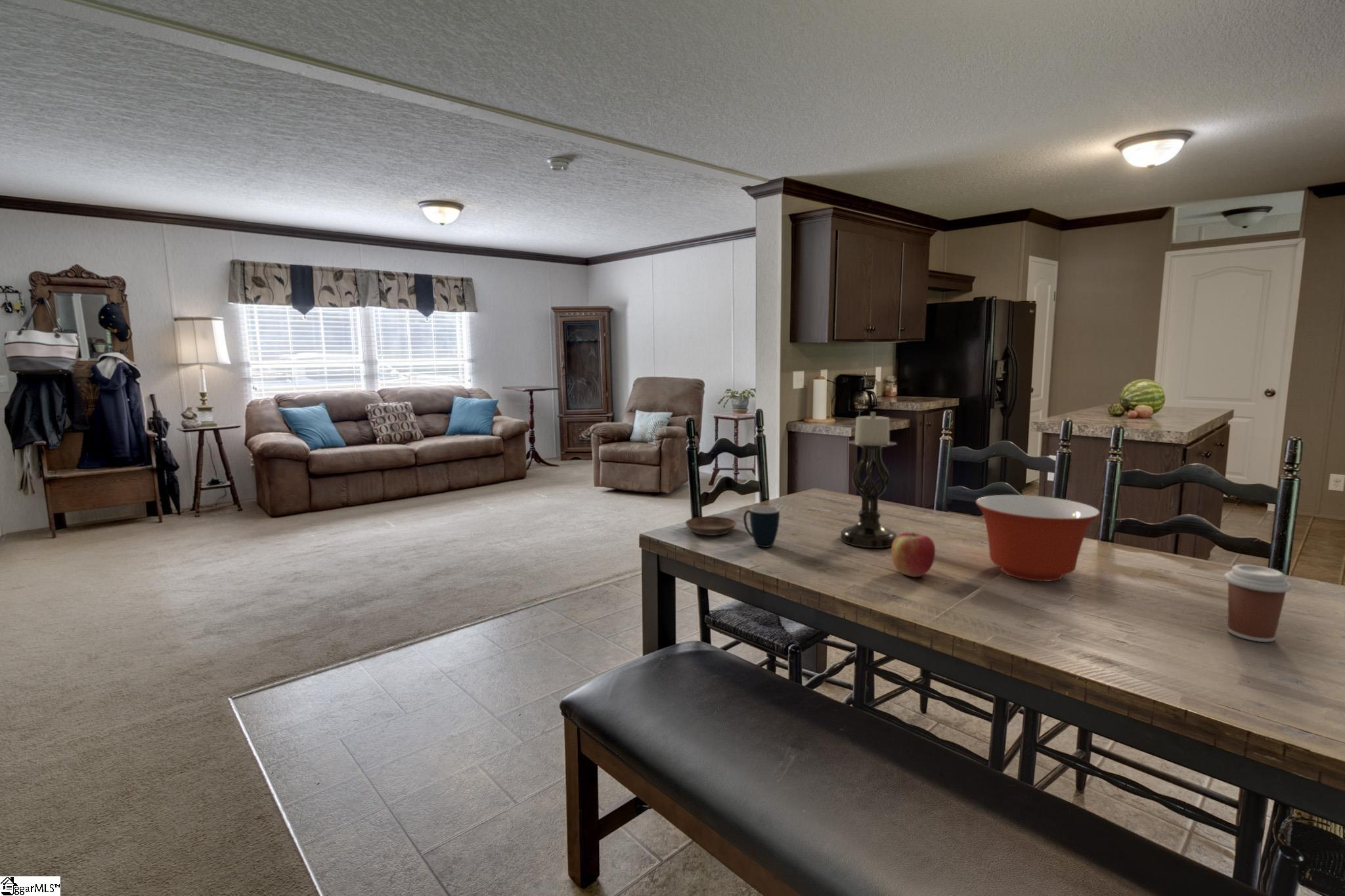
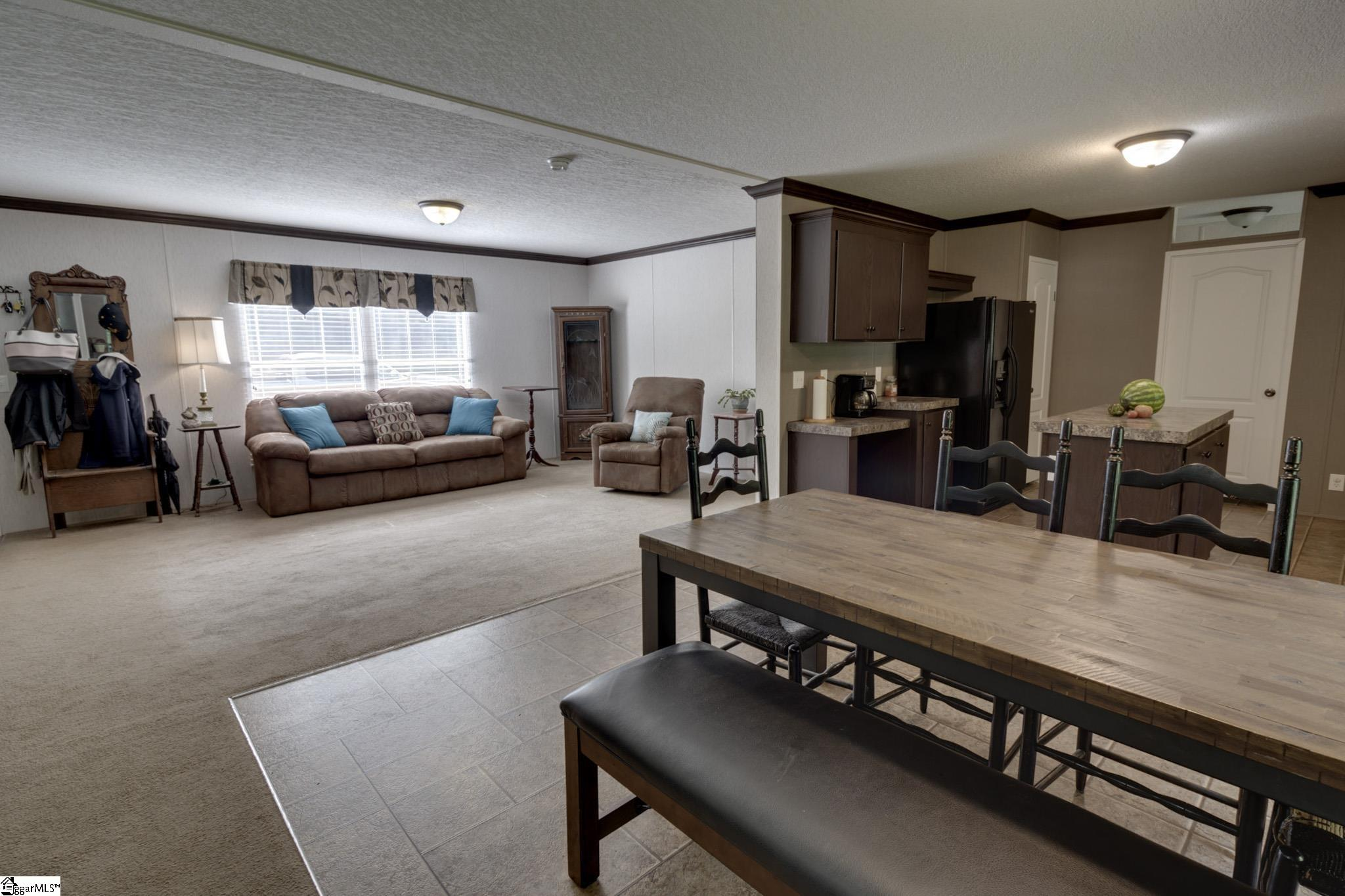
- mug [743,505,780,548]
- coffee cup [1223,564,1292,643]
- saucer [685,516,737,536]
- apple [891,532,936,578]
- mixing bowl [975,494,1101,582]
- candle holder [839,412,898,549]
